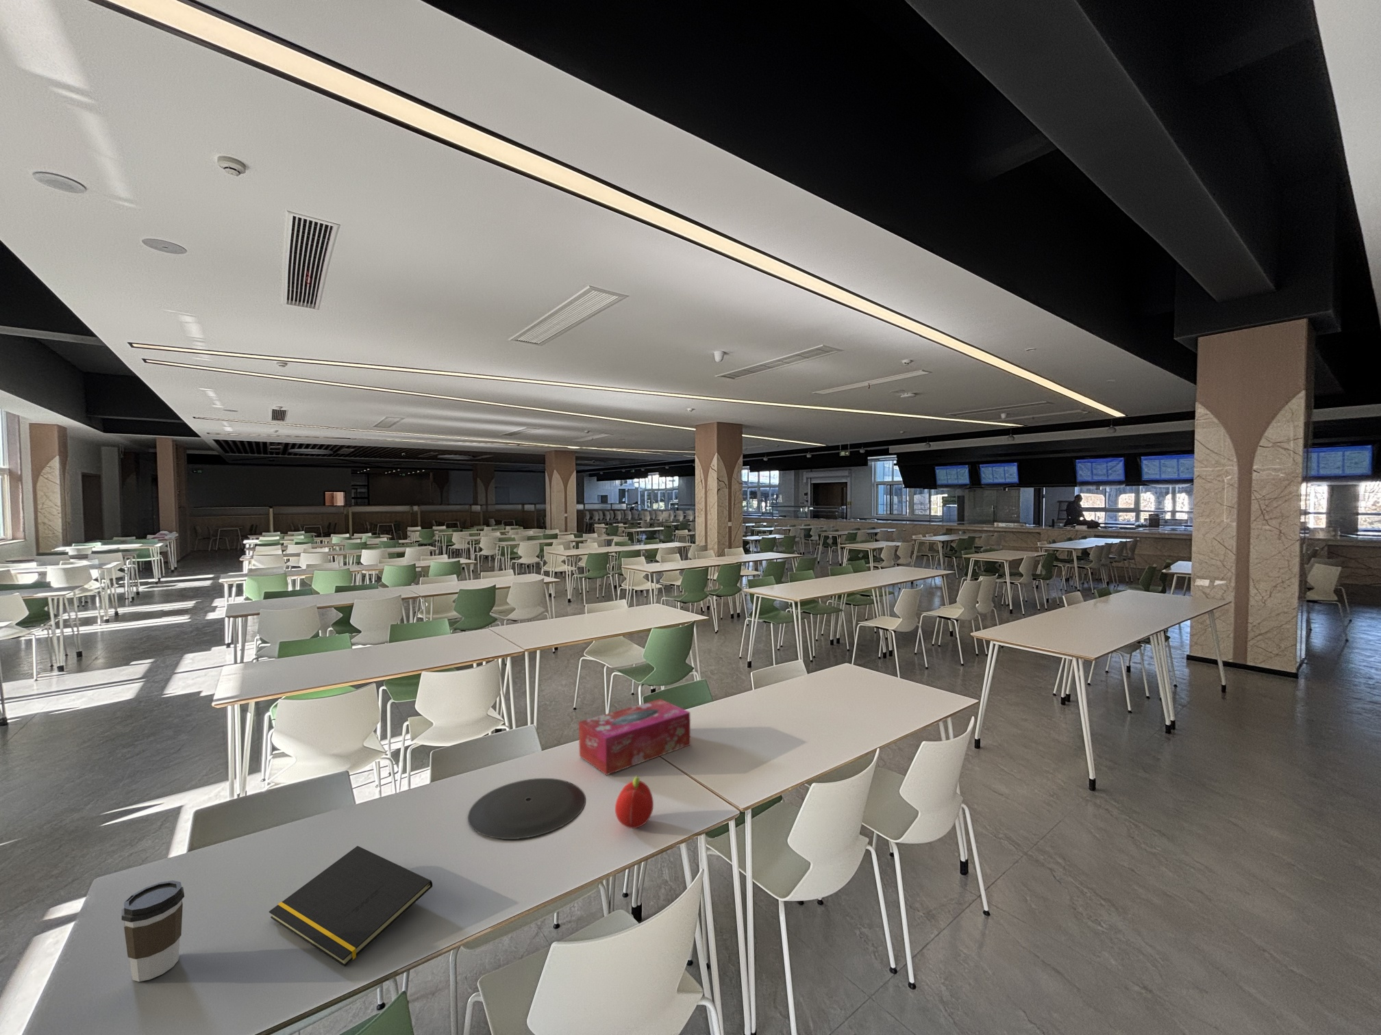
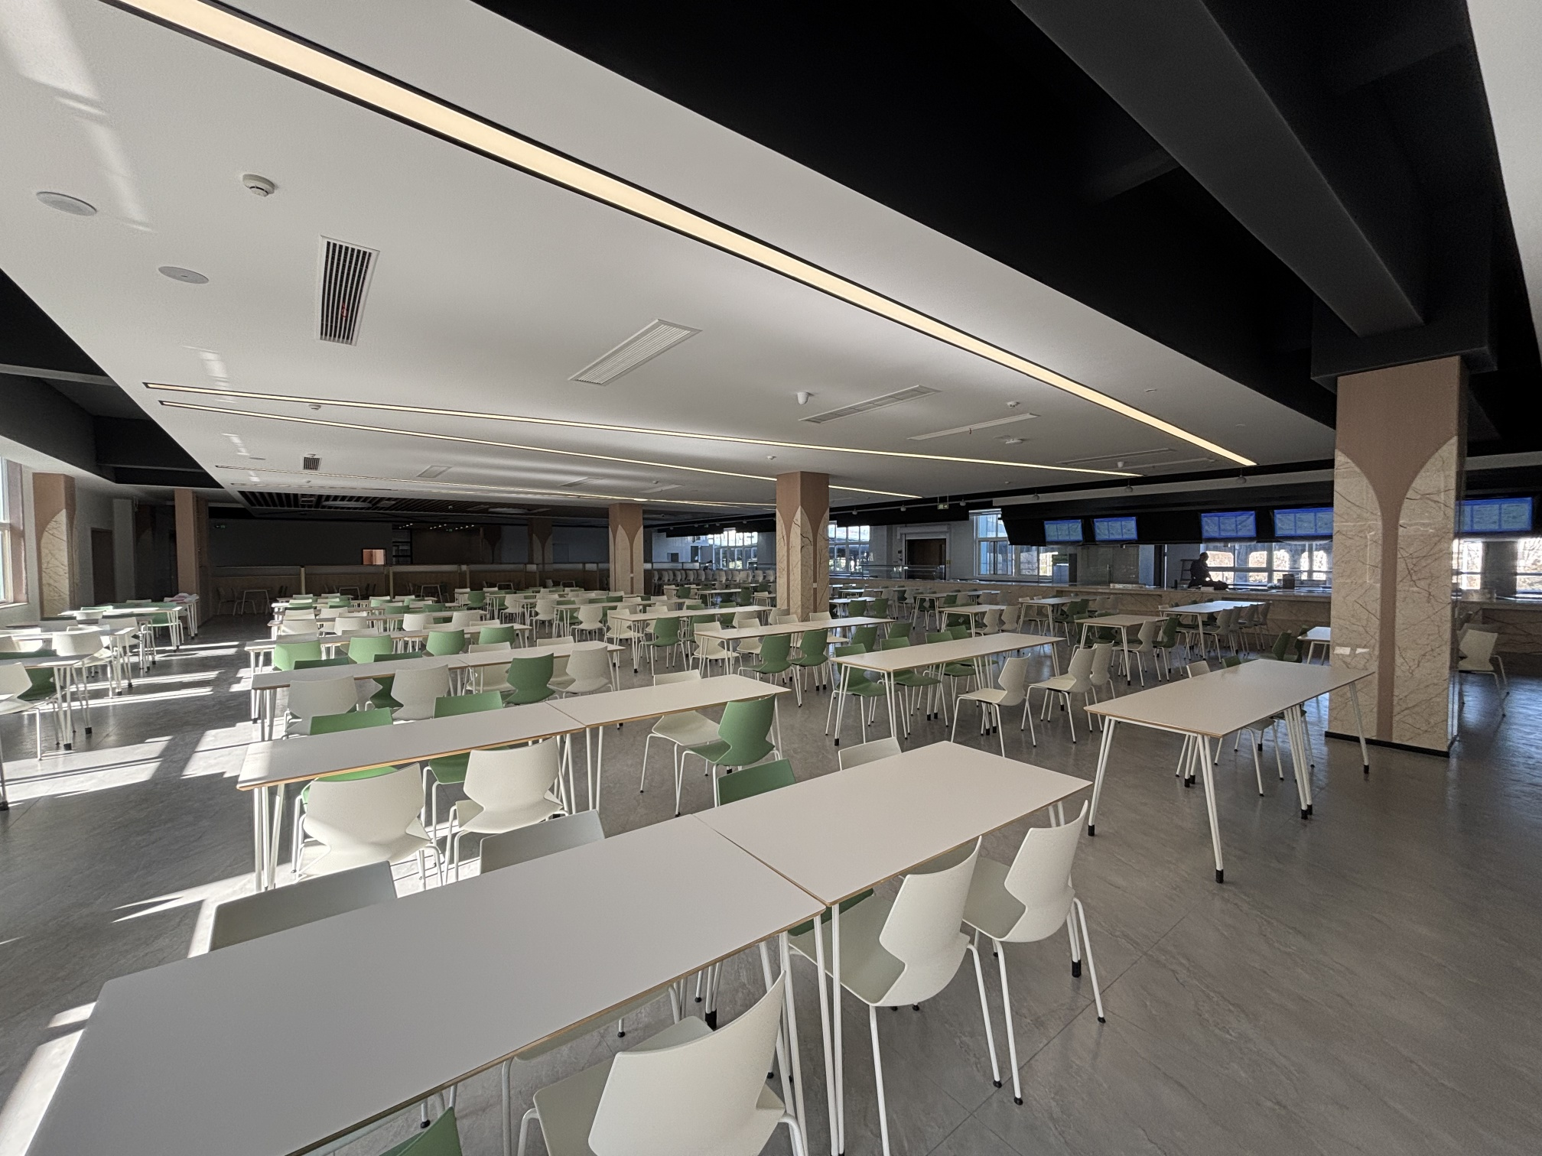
- fruit [614,775,655,828]
- tissue box [578,698,692,775]
- coffee cup [122,880,185,983]
- plate [468,777,586,840]
- notepad [269,846,433,968]
